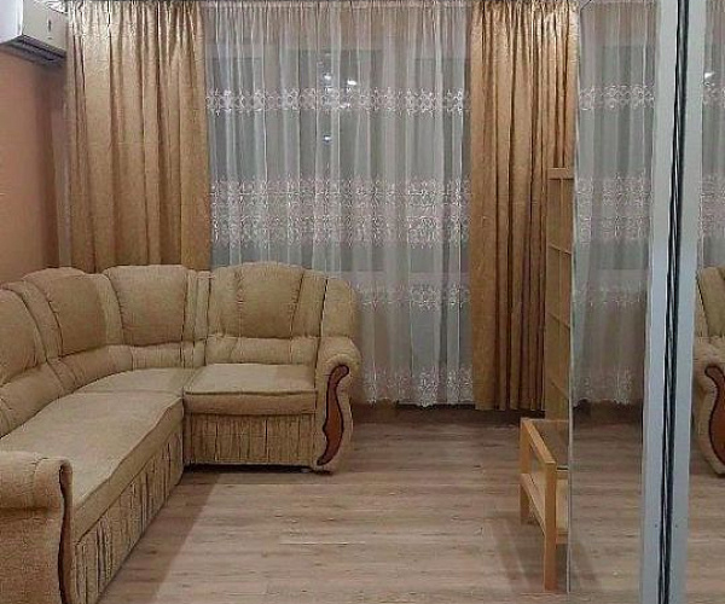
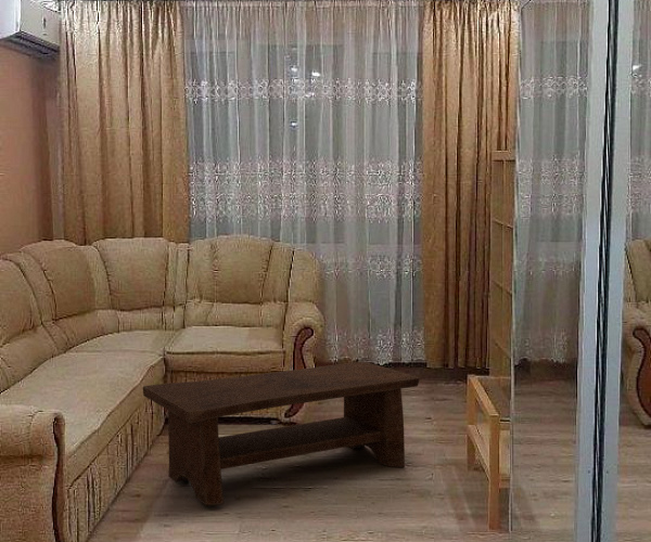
+ coffee table [142,360,421,506]
